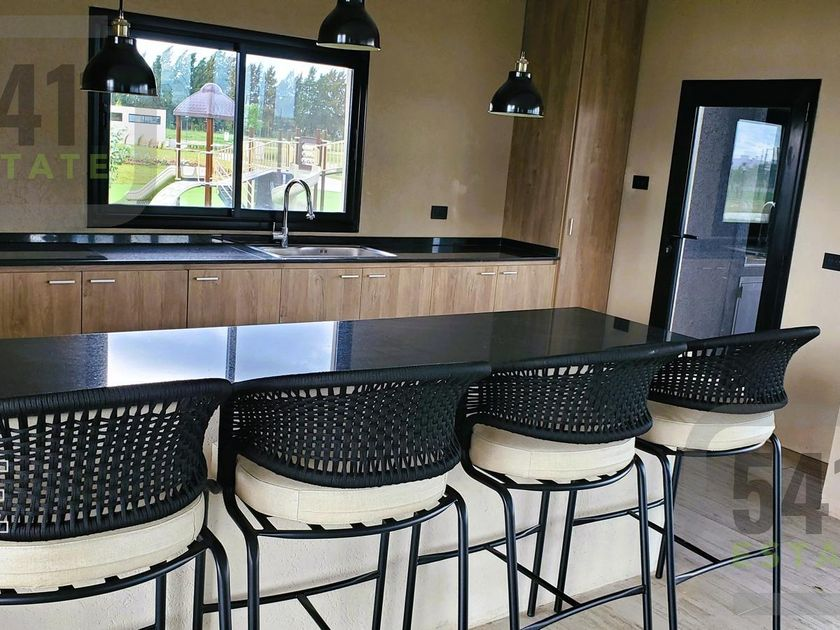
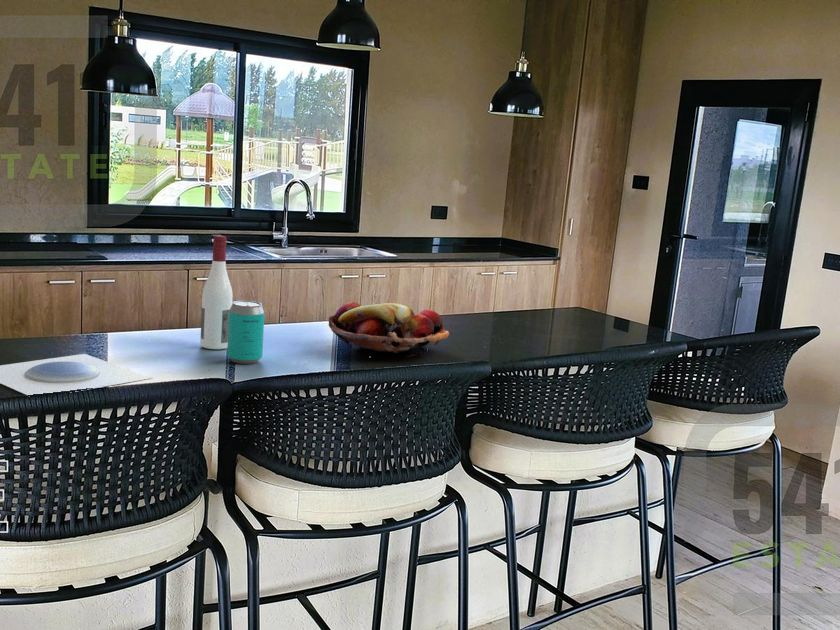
+ beverage can [226,300,265,365]
+ plate [0,353,152,396]
+ alcohol [199,234,234,350]
+ fruit basket [327,301,450,359]
